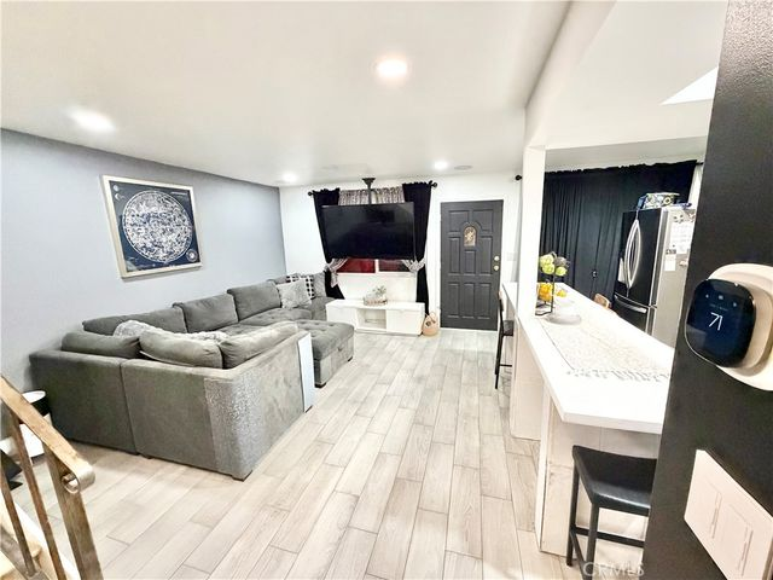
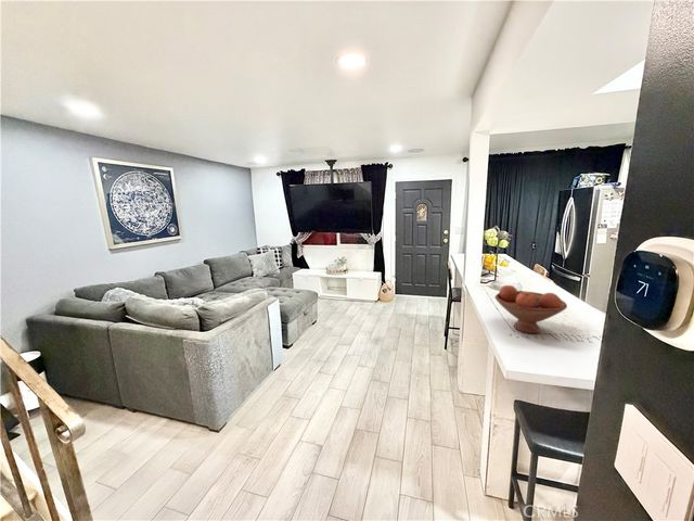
+ fruit bowl [494,284,568,334]
